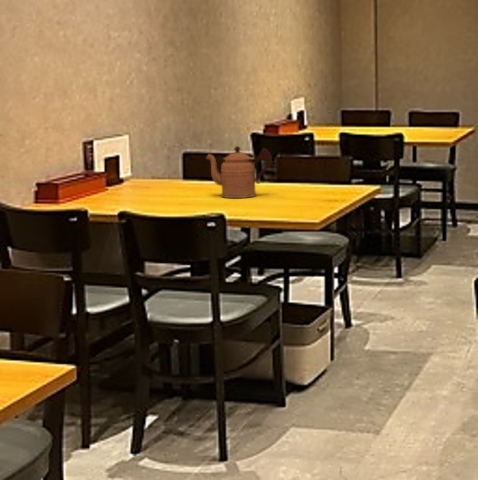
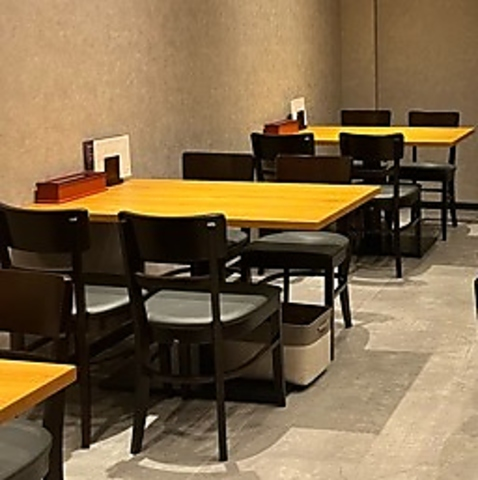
- coffeepot [205,145,273,199]
